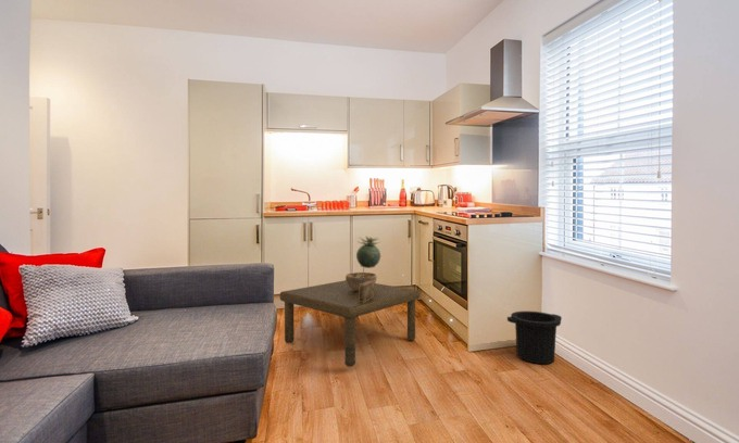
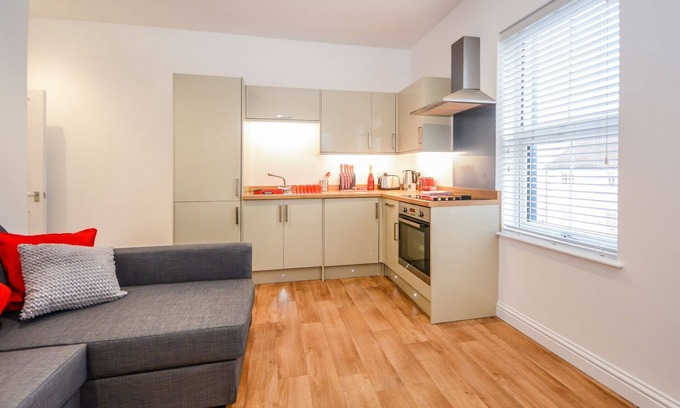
- decorative bowl [345,271,378,291]
- potted plant [355,235,381,303]
- coffee table [278,279,421,368]
- trash can [506,311,563,365]
